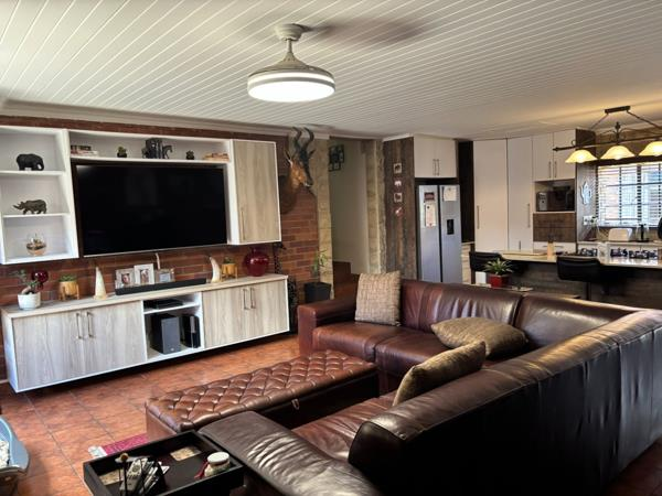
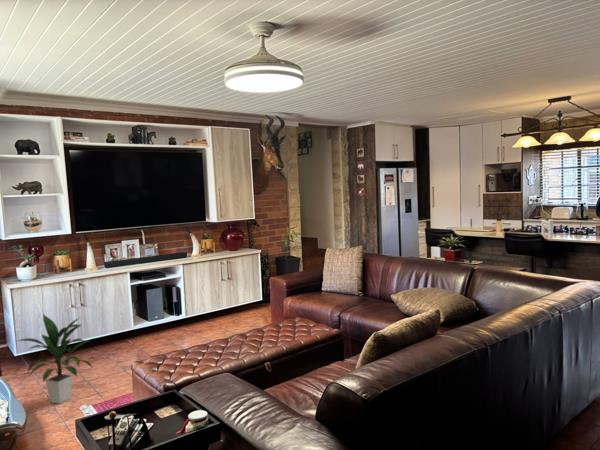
+ indoor plant [16,313,94,405]
